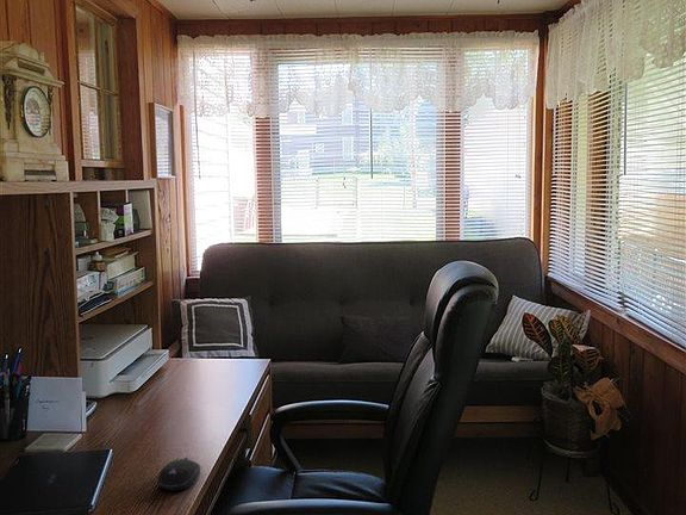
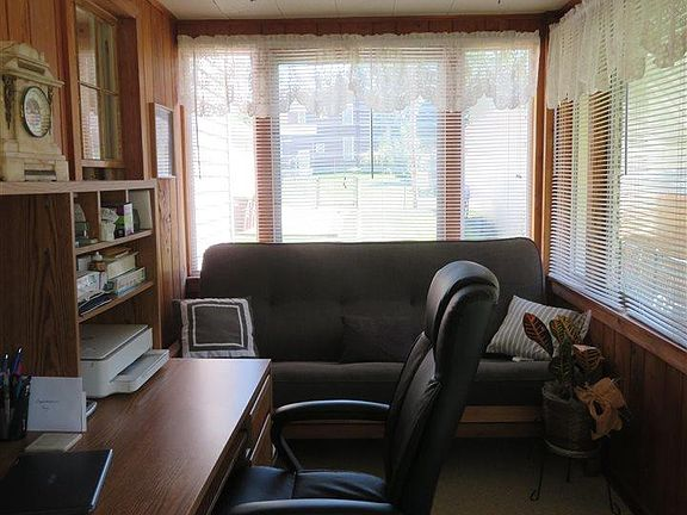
- computer mouse [157,457,201,492]
